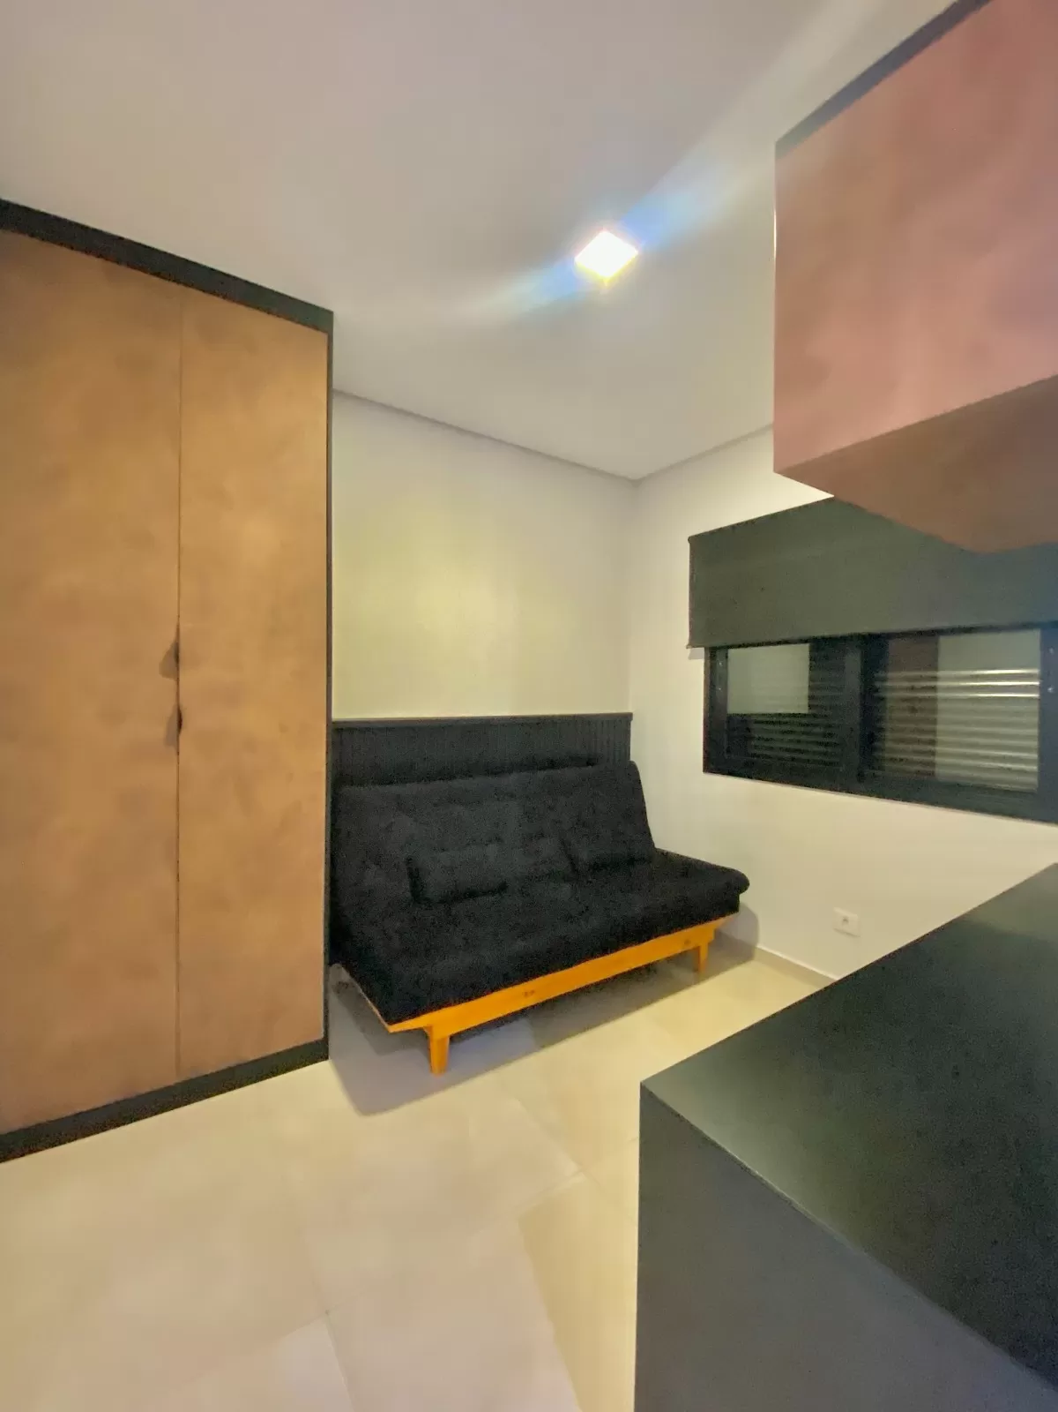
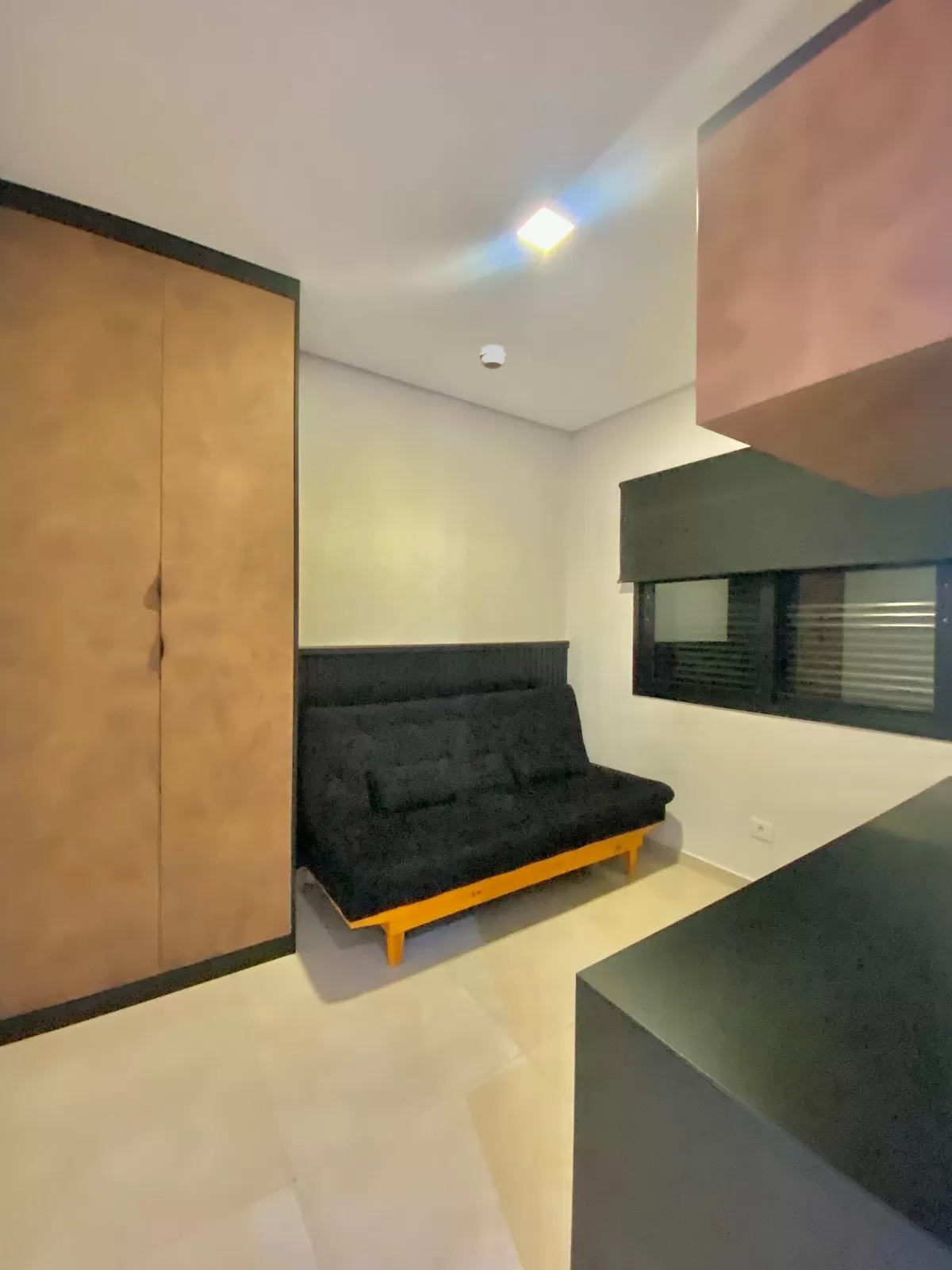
+ smoke detector [479,344,507,370]
